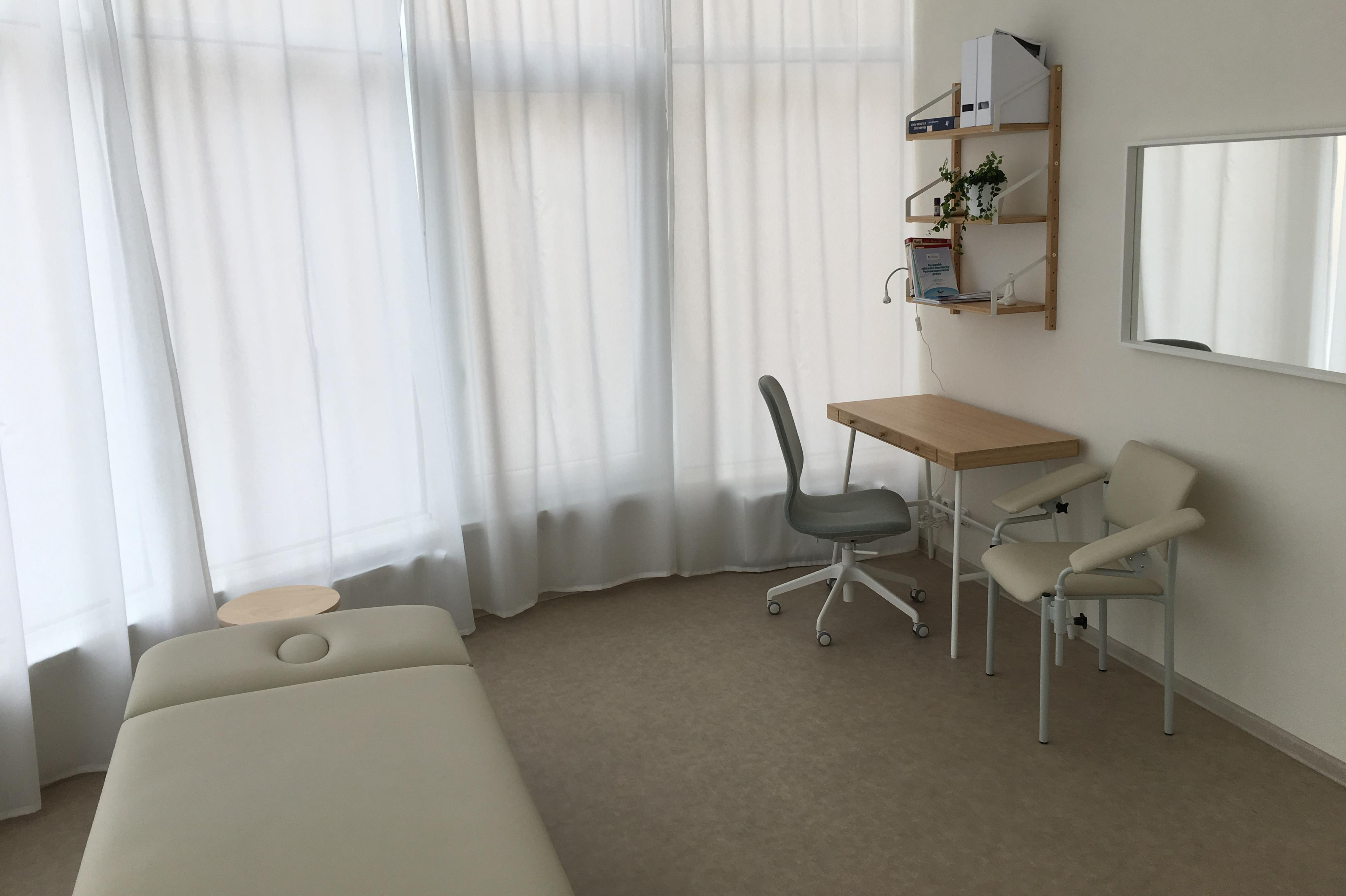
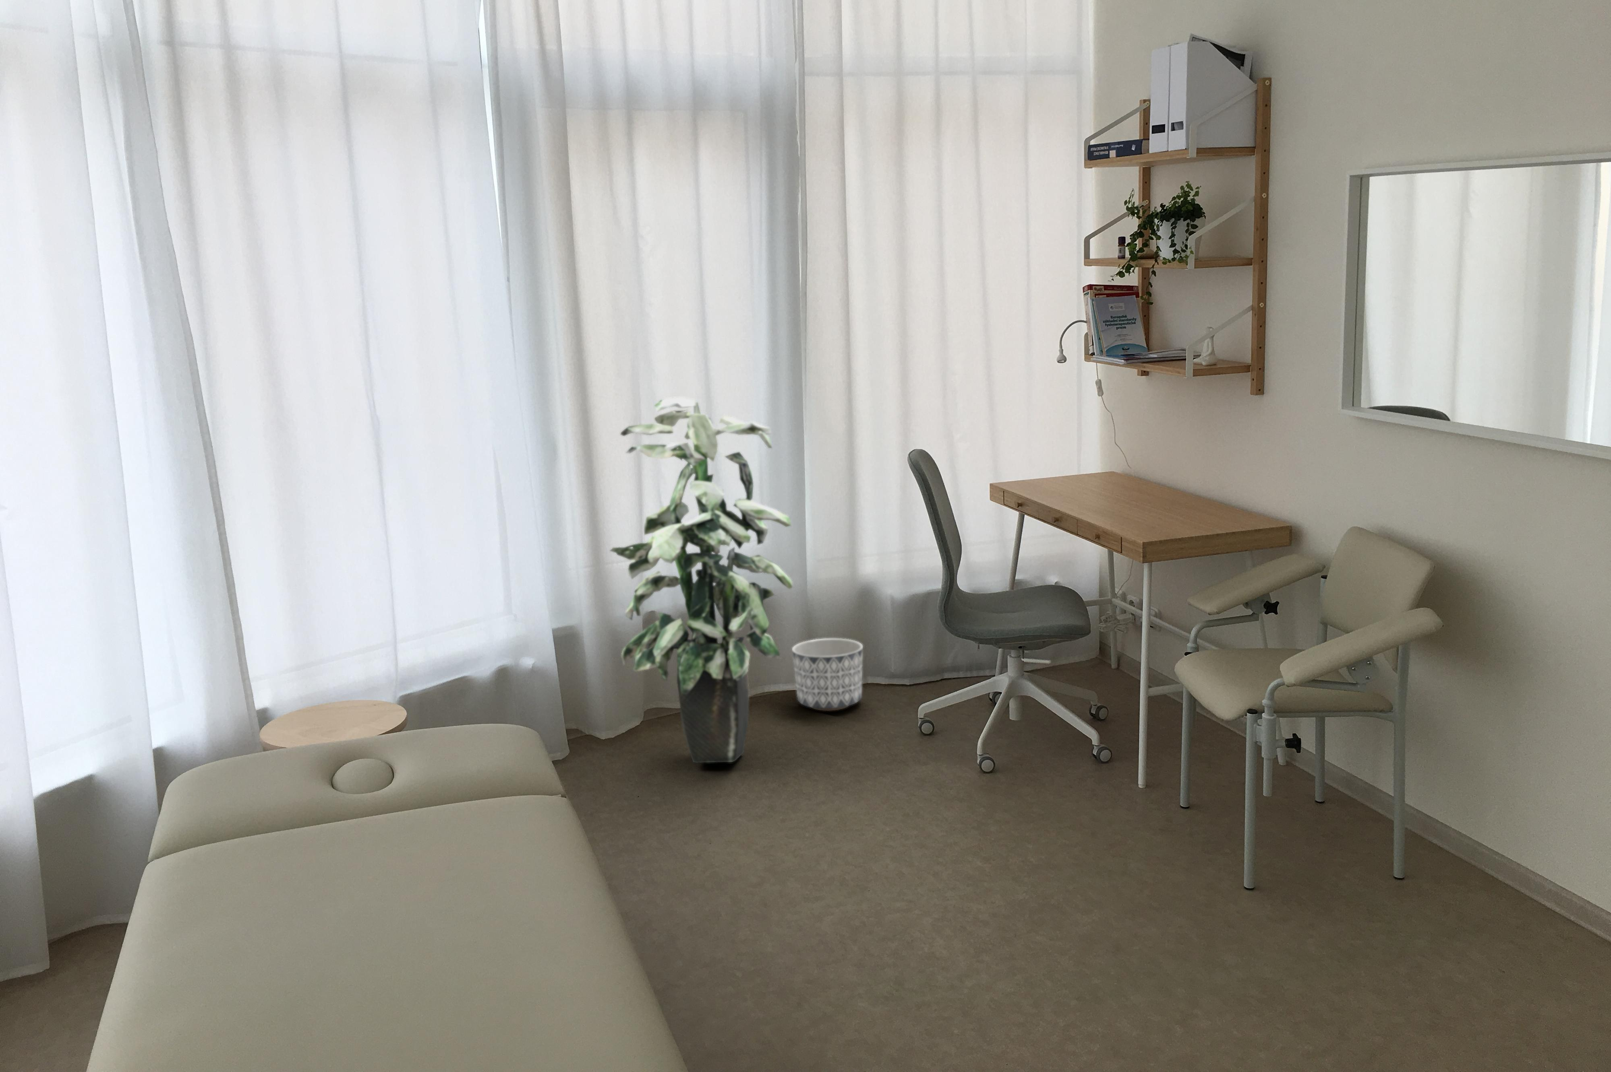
+ planter [791,638,863,712]
+ indoor plant [609,396,794,763]
